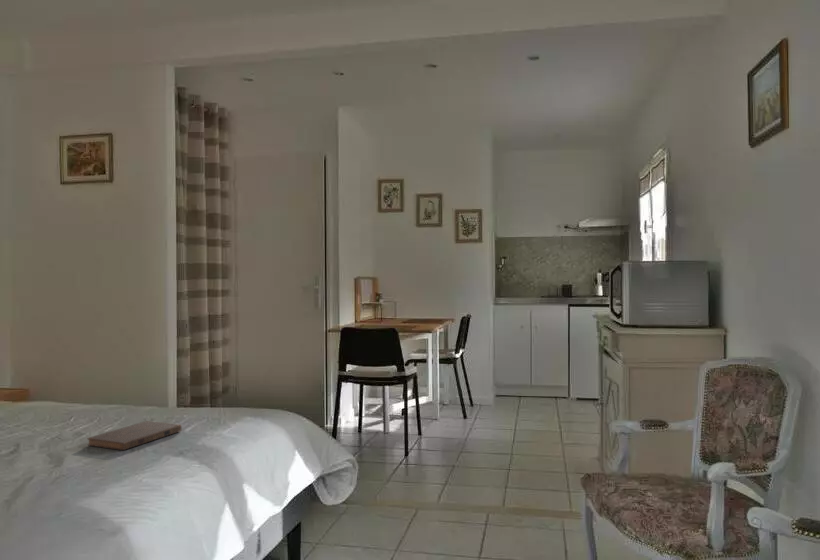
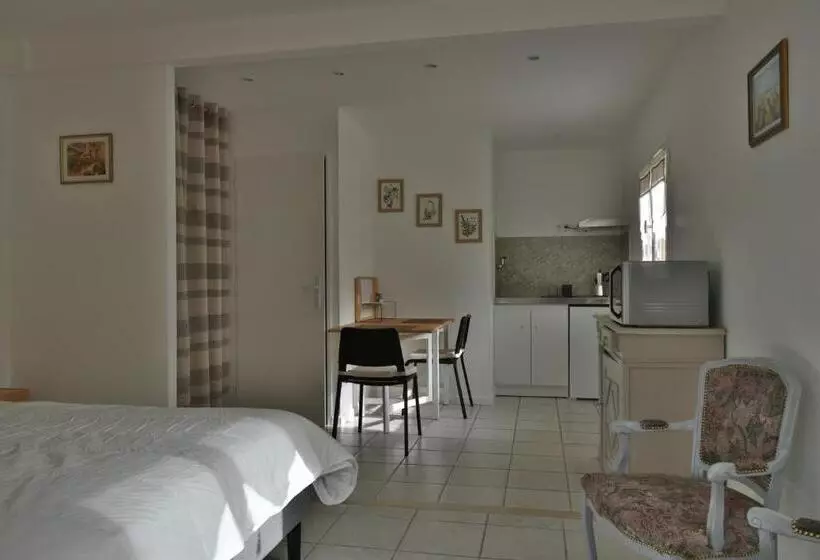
- book [87,420,182,451]
